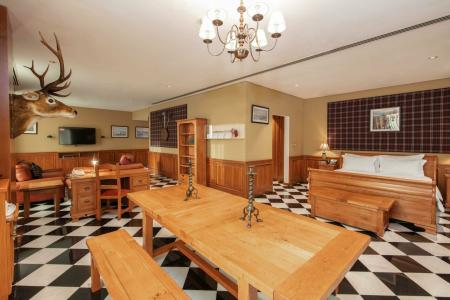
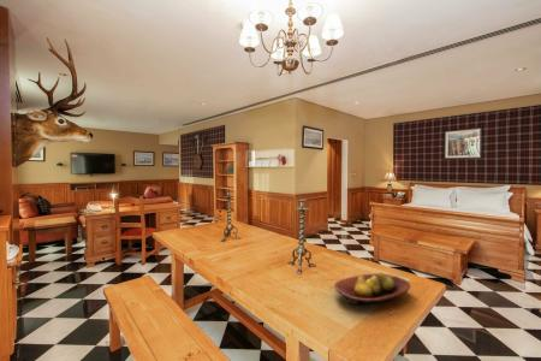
+ fruit bowl [333,271,411,306]
